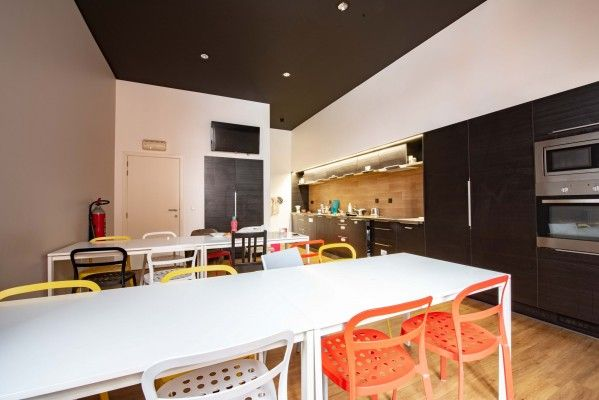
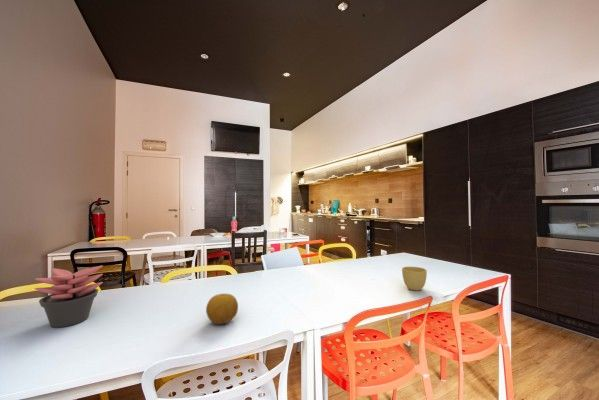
+ fruit [205,293,239,325]
+ cup [401,266,428,291]
+ succulent plant [34,265,104,328]
